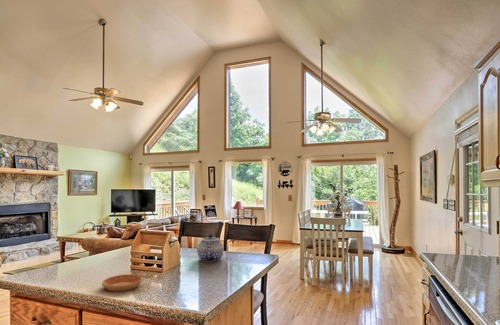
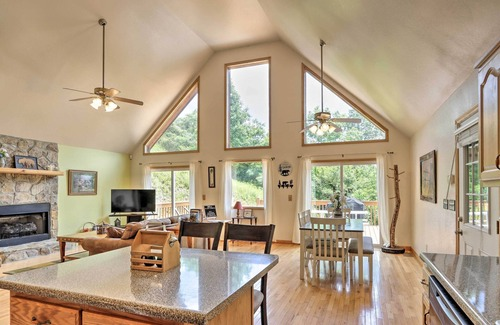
- saucer [101,273,143,292]
- teapot [196,233,225,263]
